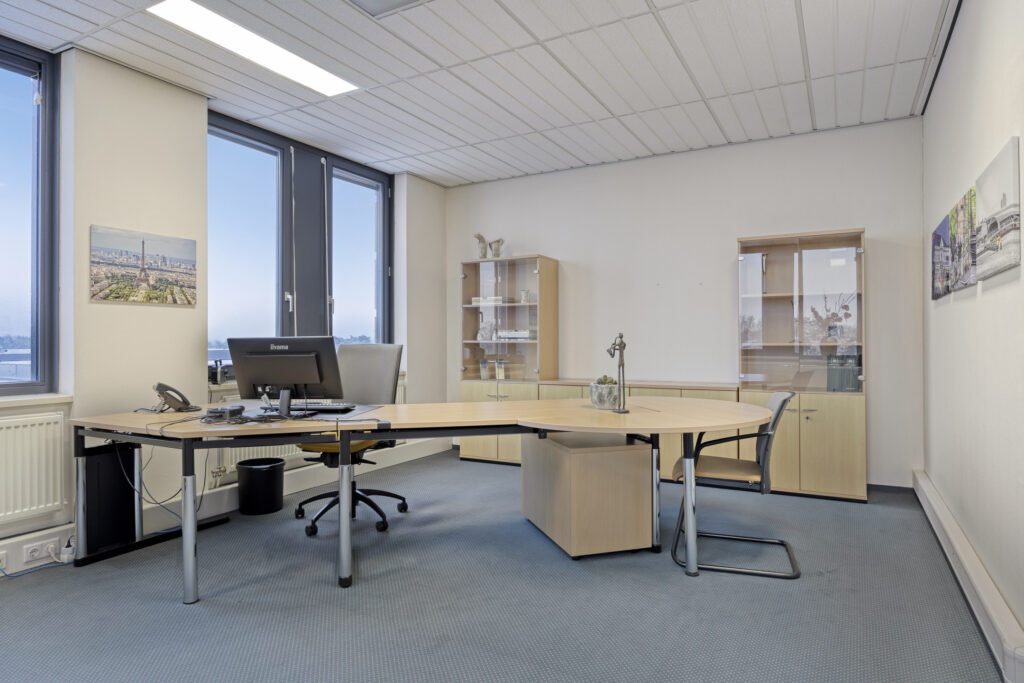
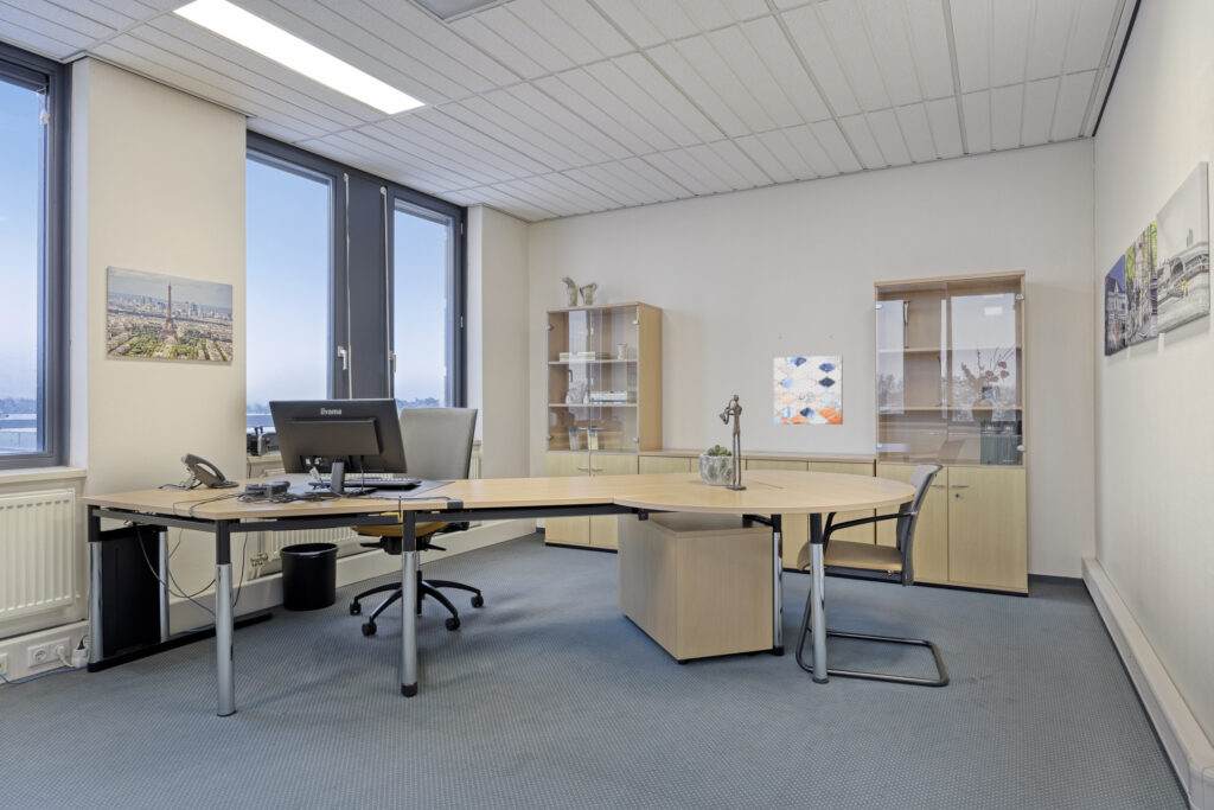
+ wall art [773,355,844,426]
